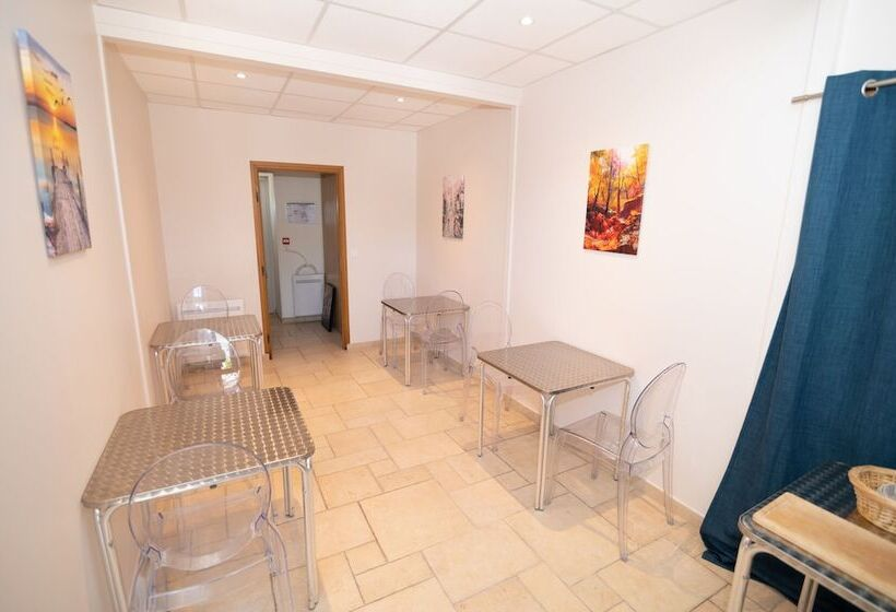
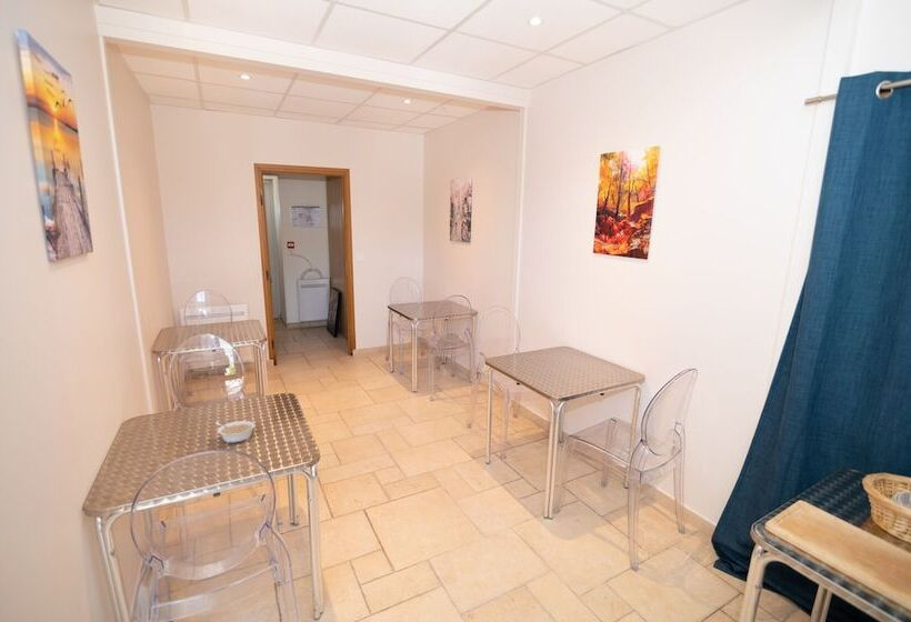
+ legume [216,420,257,444]
